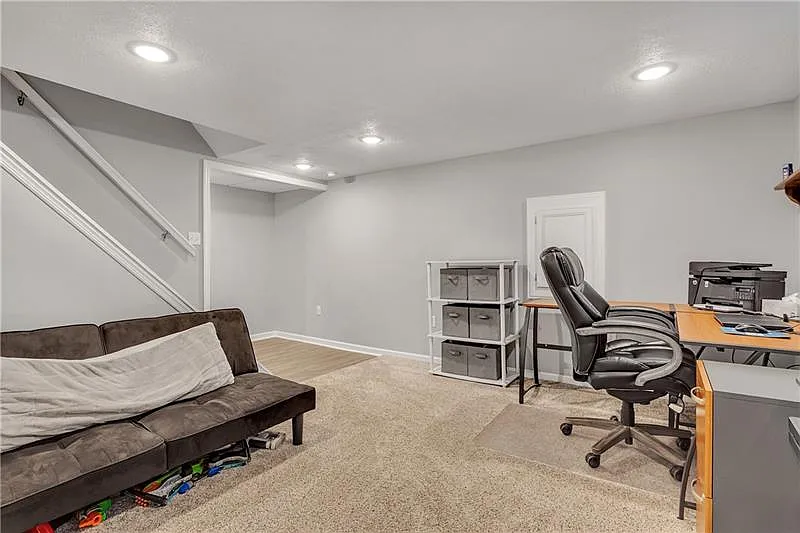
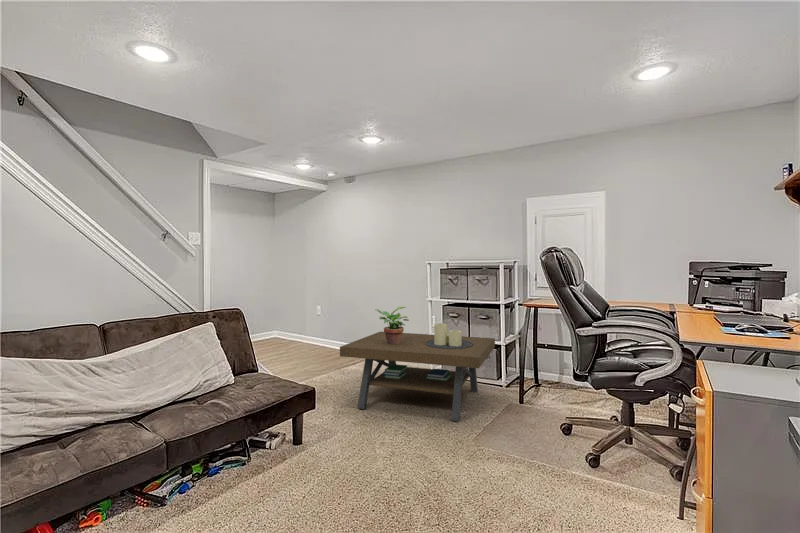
+ potted plant [374,306,410,344]
+ coffee table [339,322,496,423]
